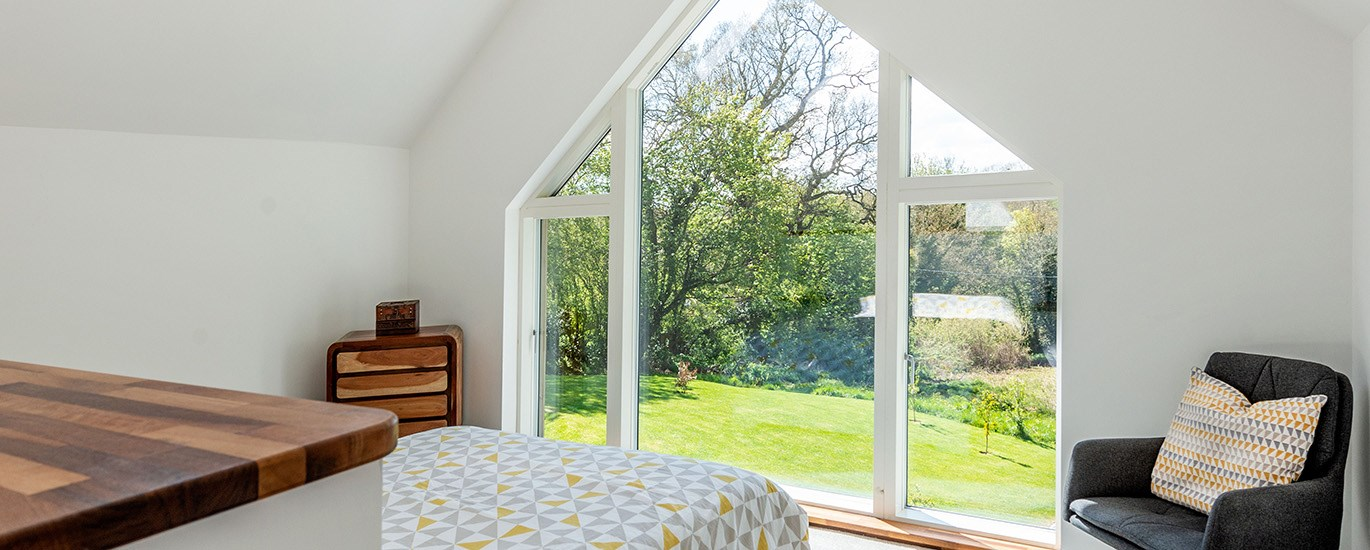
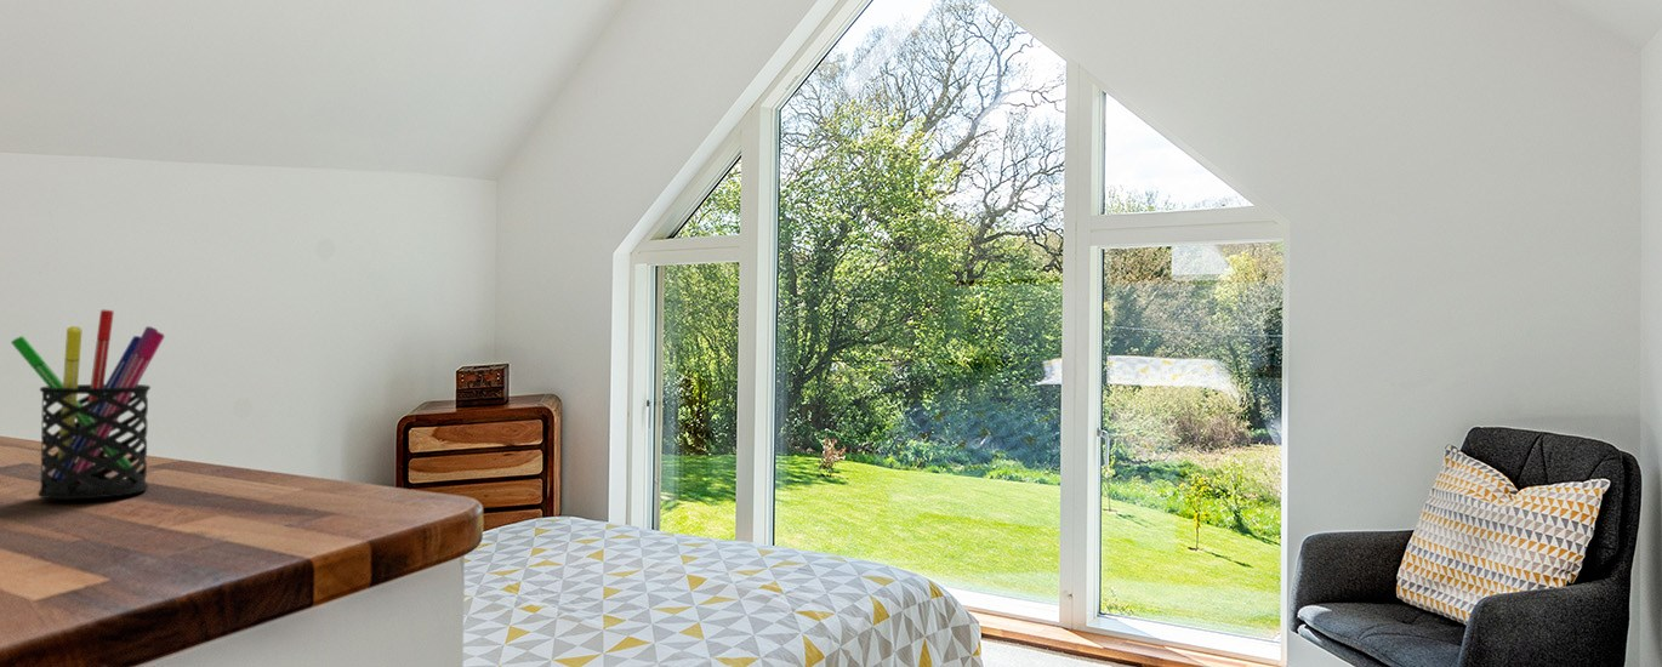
+ pen holder [10,309,166,500]
